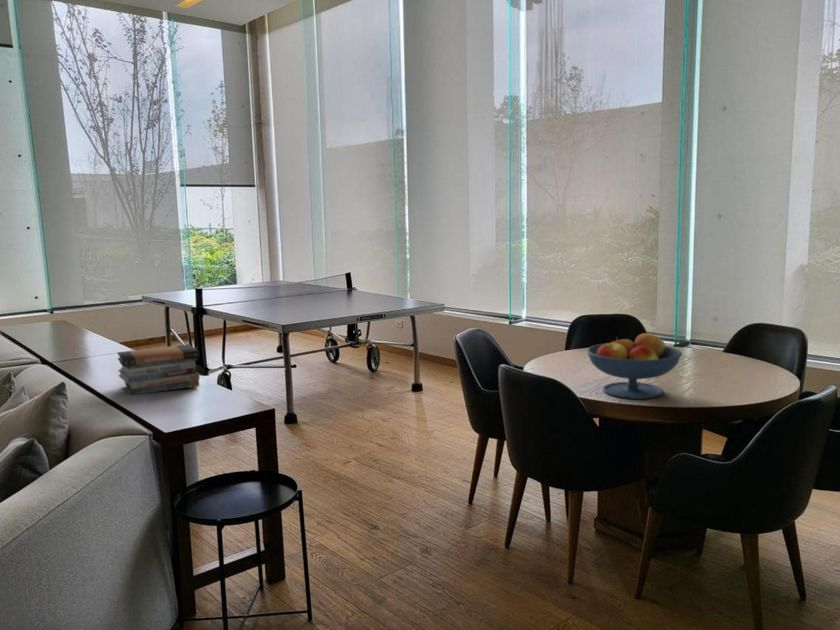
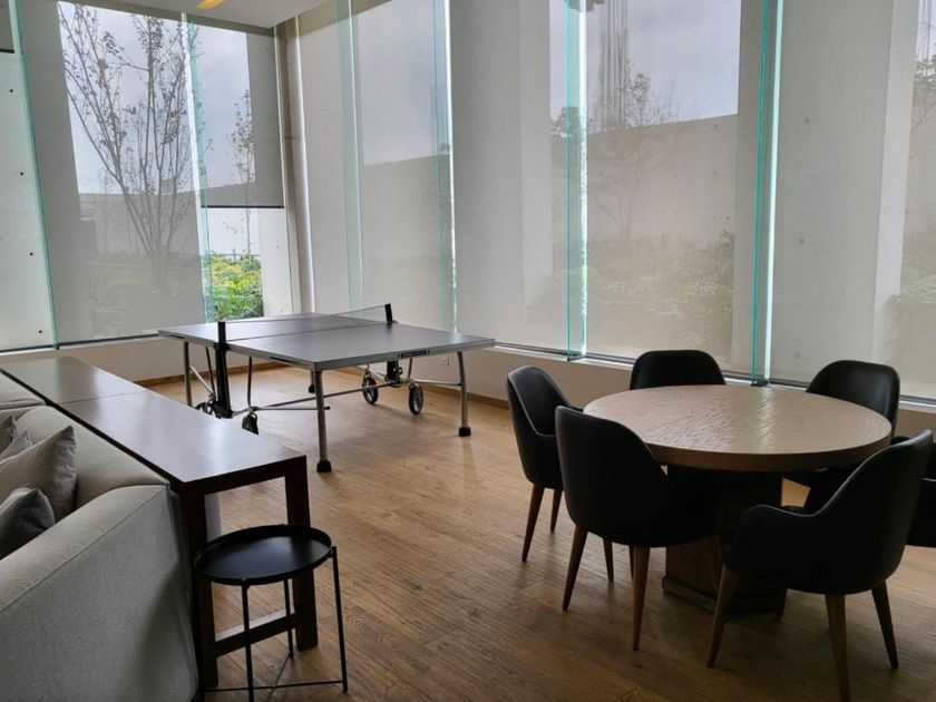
- book stack [116,343,201,396]
- fruit bowl [585,331,683,400]
